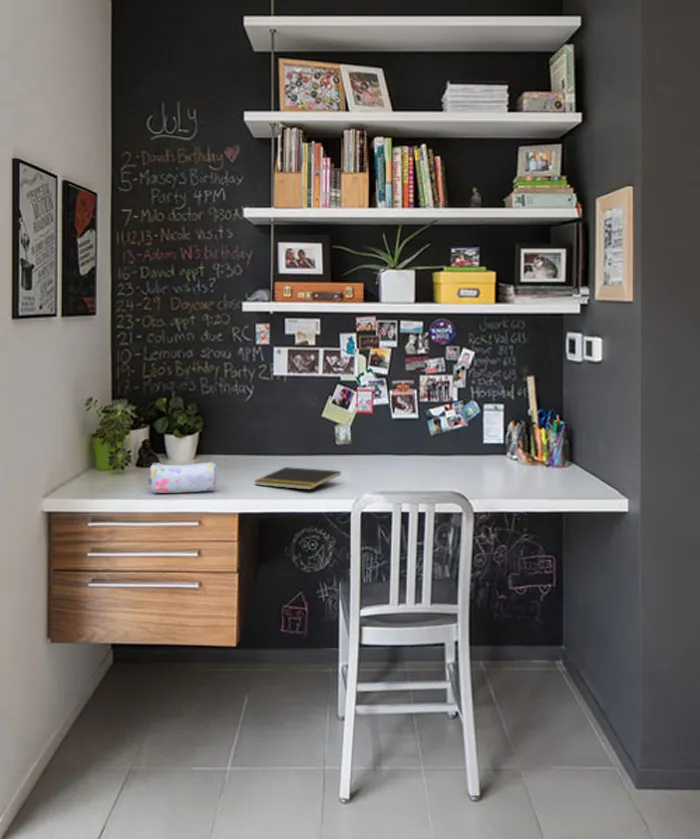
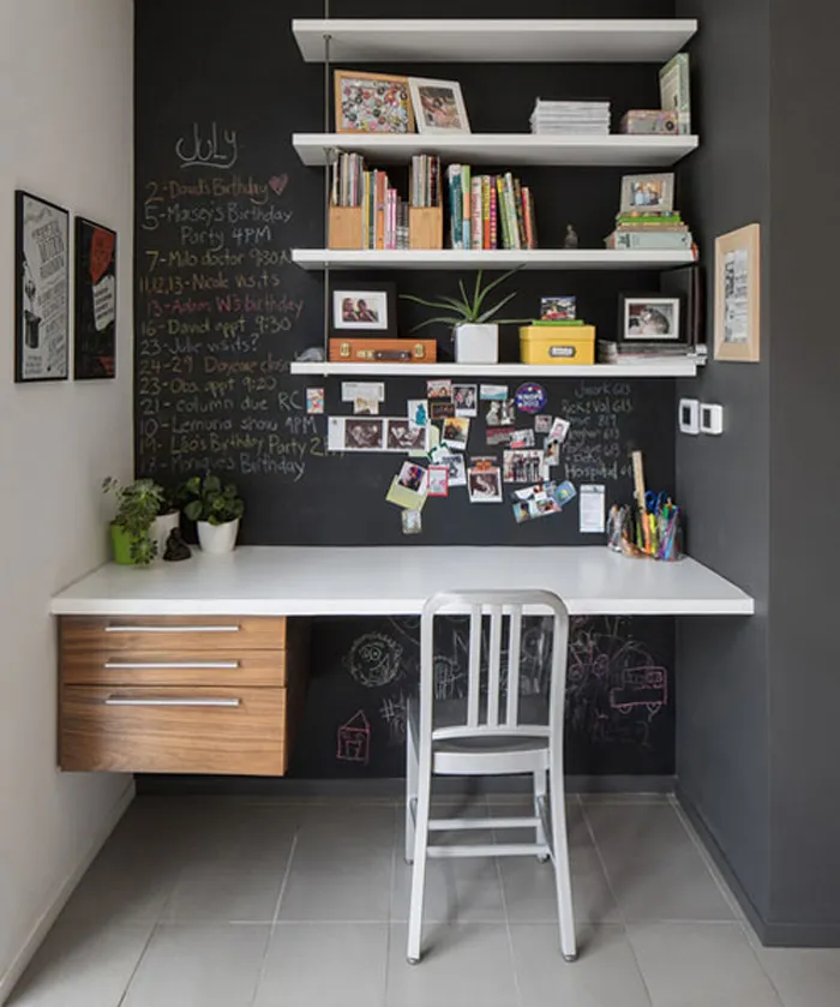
- pencil case [147,461,218,494]
- notepad [254,466,342,491]
